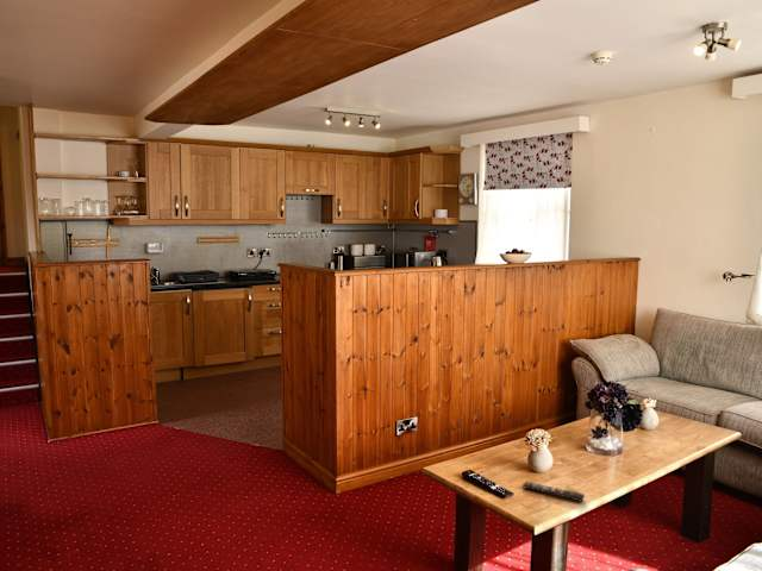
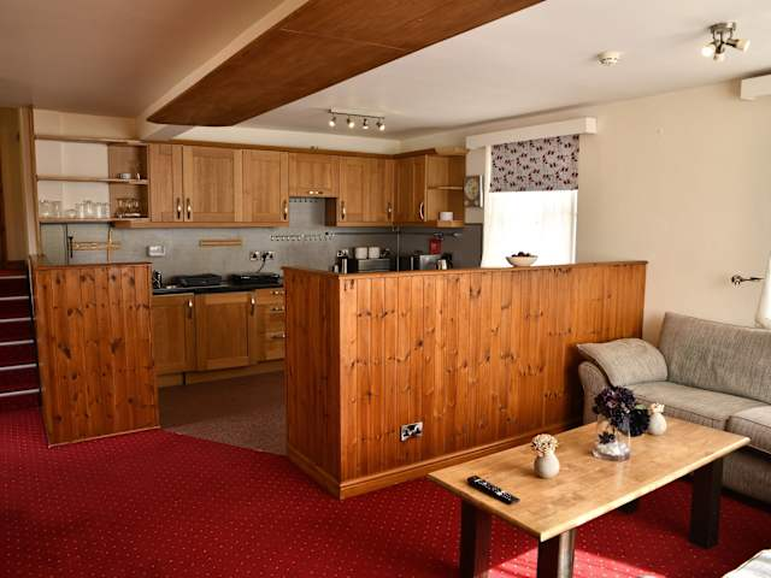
- remote control [521,481,586,503]
